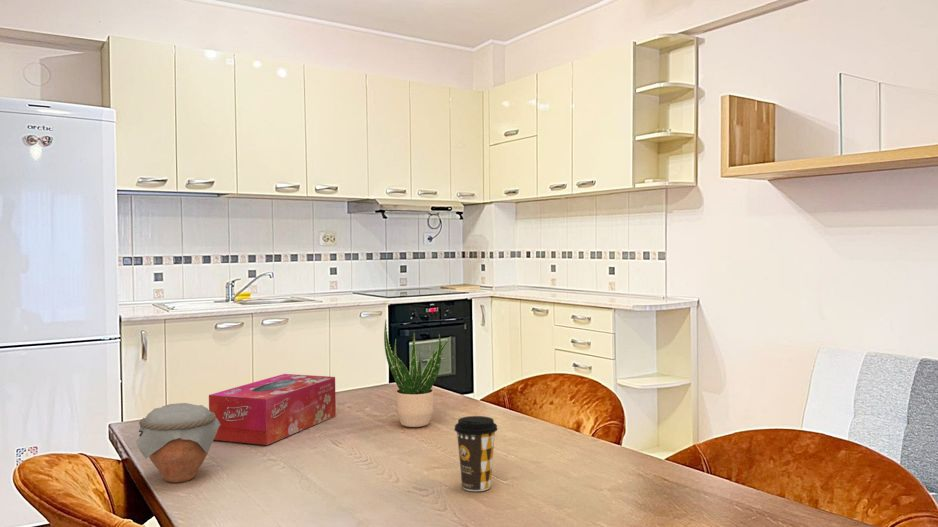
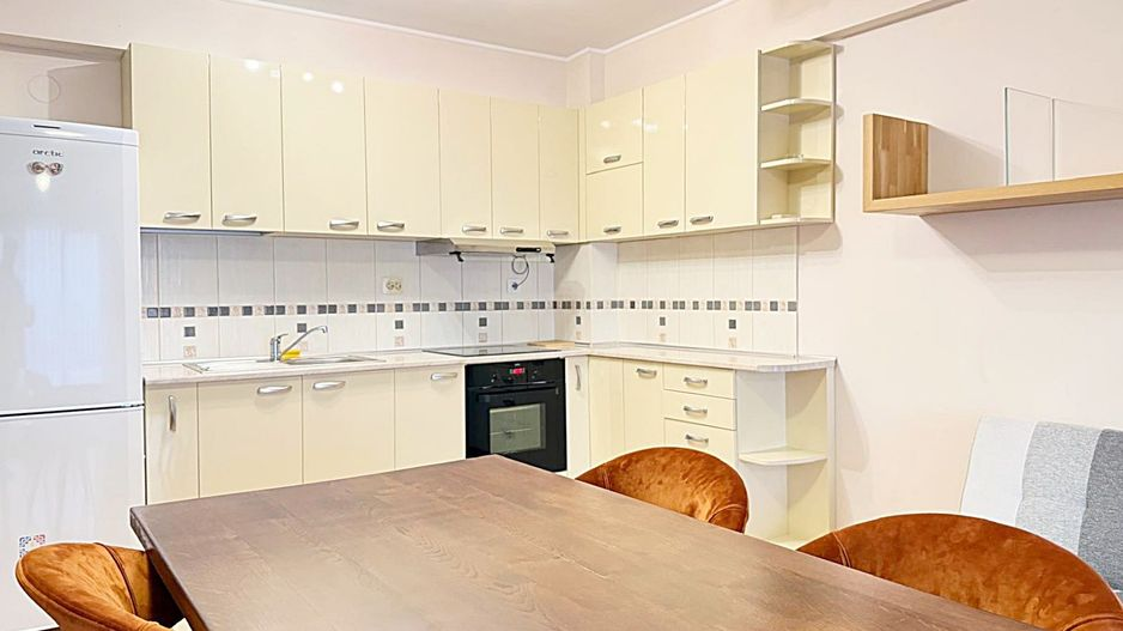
- potted plant [383,318,452,428]
- coffee cup [453,415,499,492]
- tissue box [208,373,337,446]
- jar [135,402,221,483]
